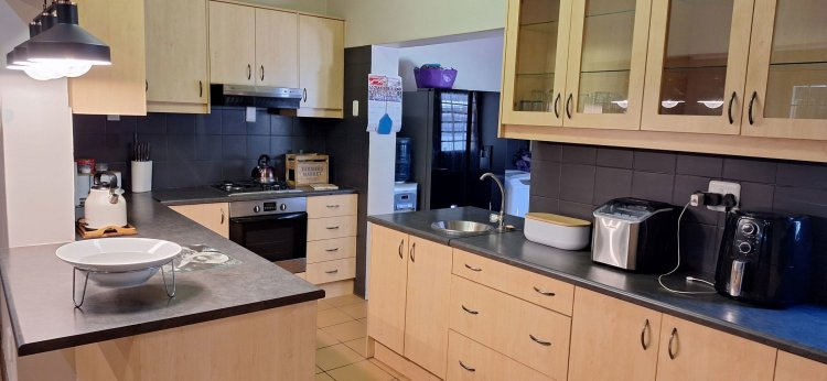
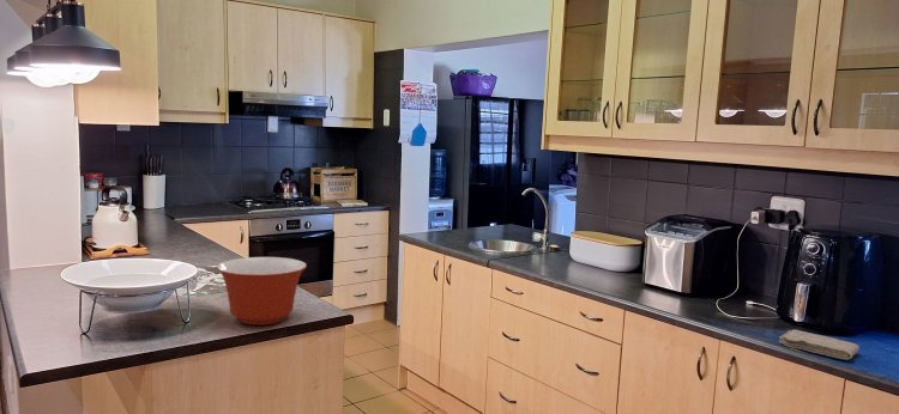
+ washcloth [778,329,861,360]
+ mixing bowl [216,256,308,325]
